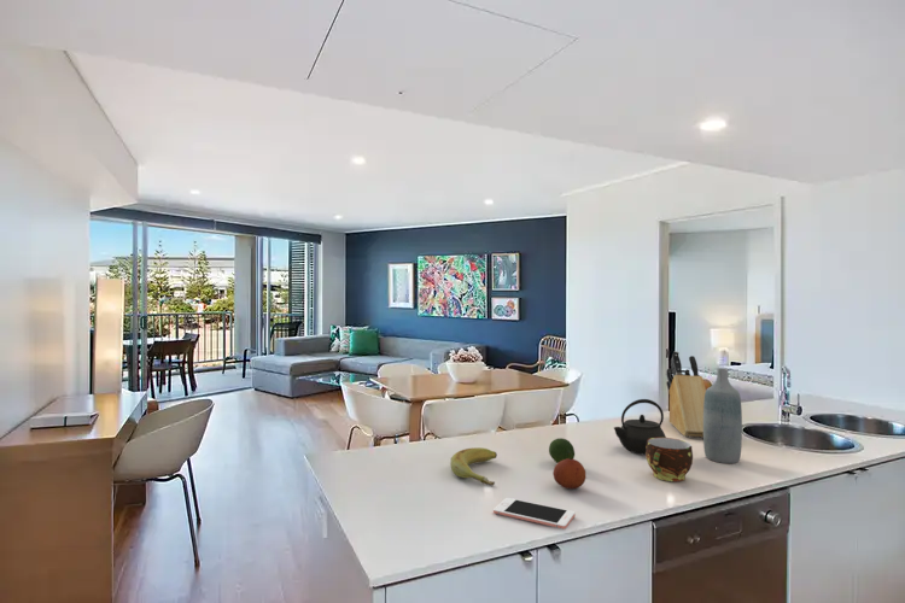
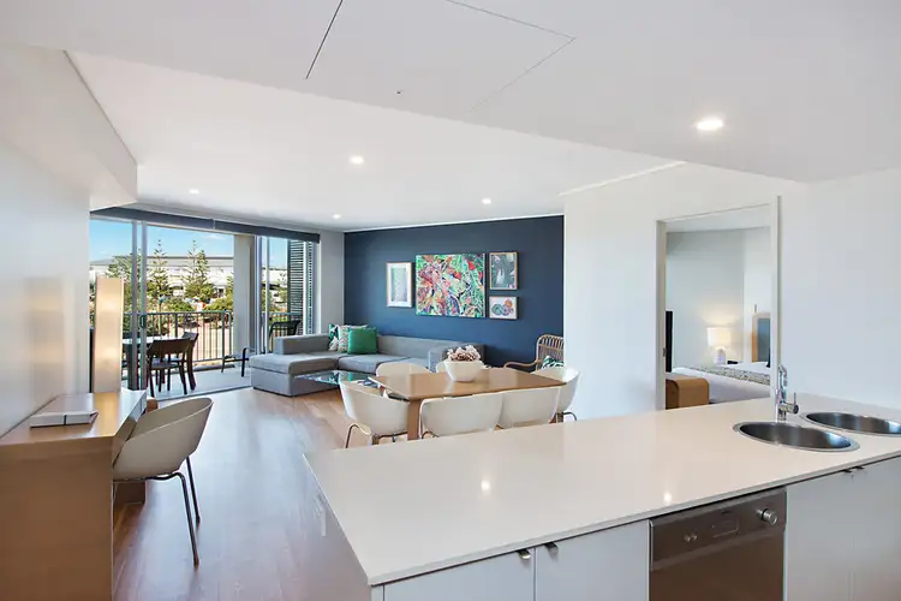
- bottle [702,368,743,464]
- cell phone [492,497,576,531]
- fruit [551,458,588,490]
- fruit [548,437,576,463]
- knife block [665,350,707,438]
- cup [644,437,694,482]
- kettle [613,398,667,455]
- banana [449,446,498,486]
